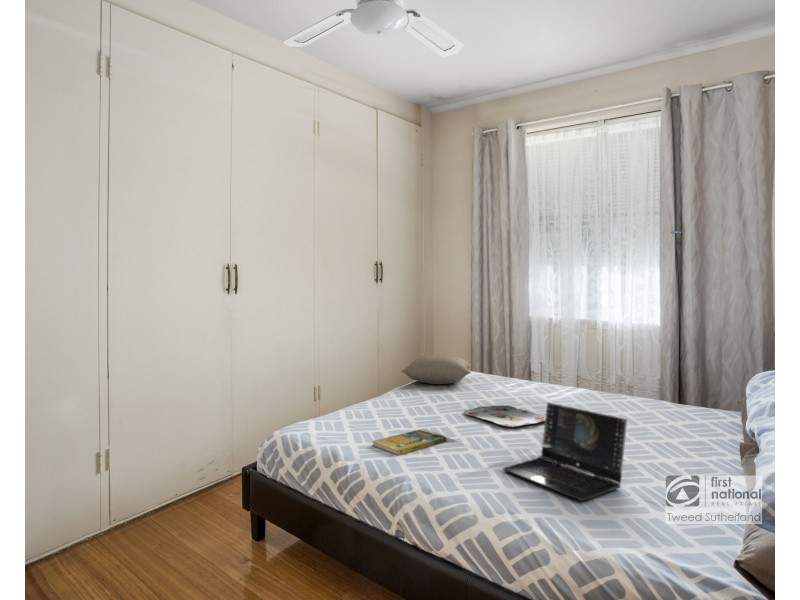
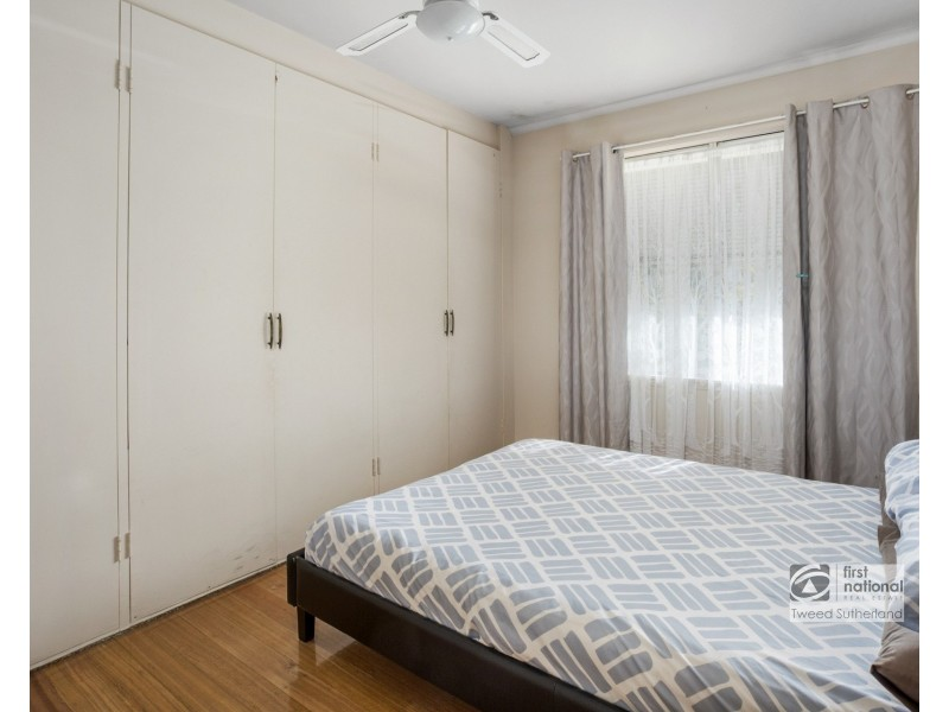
- booklet [371,429,447,456]
- laptop [502,401,628,502]
- pillow [400,354,472,385]
- serving tray [462,405,546,428]
